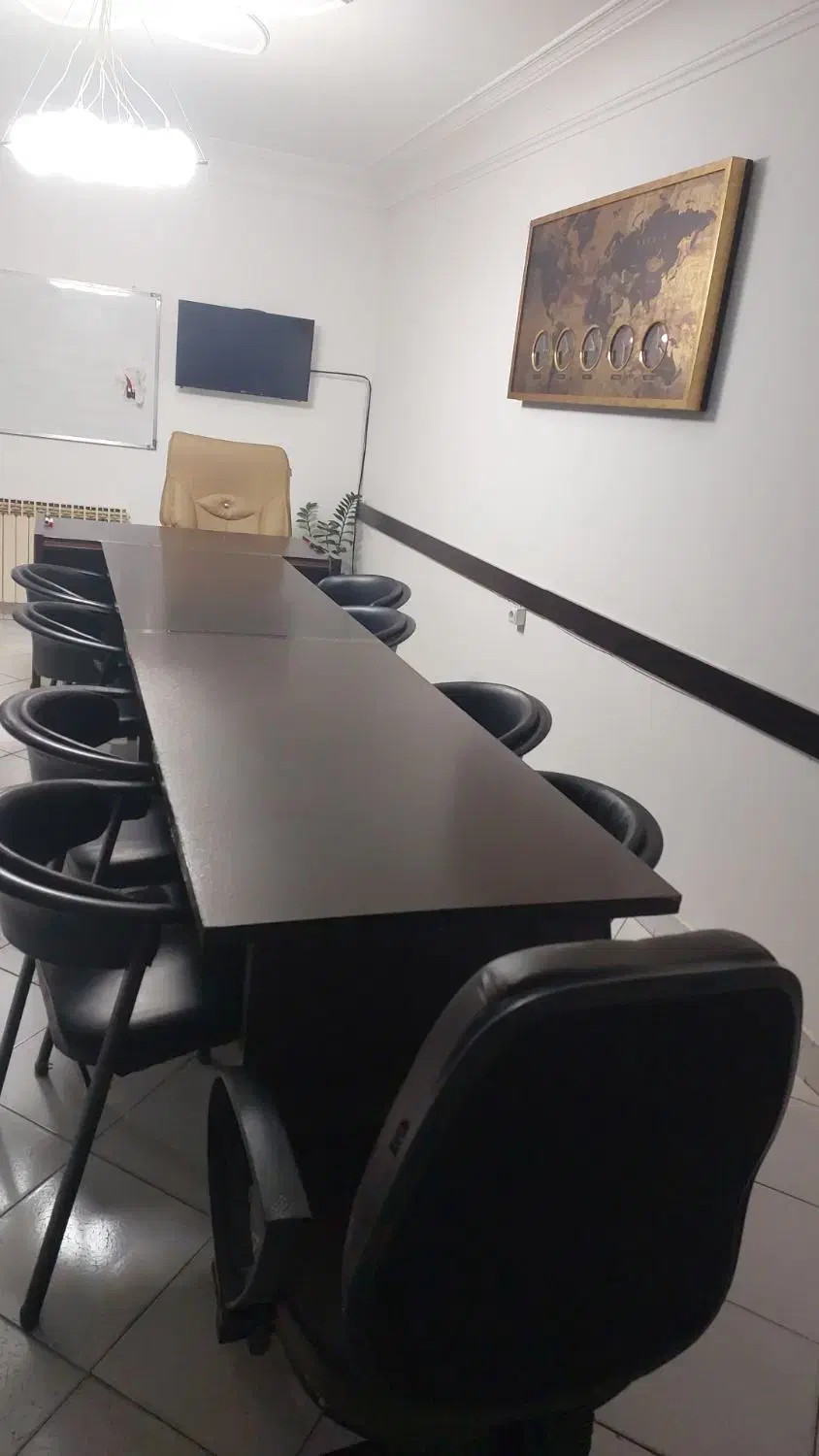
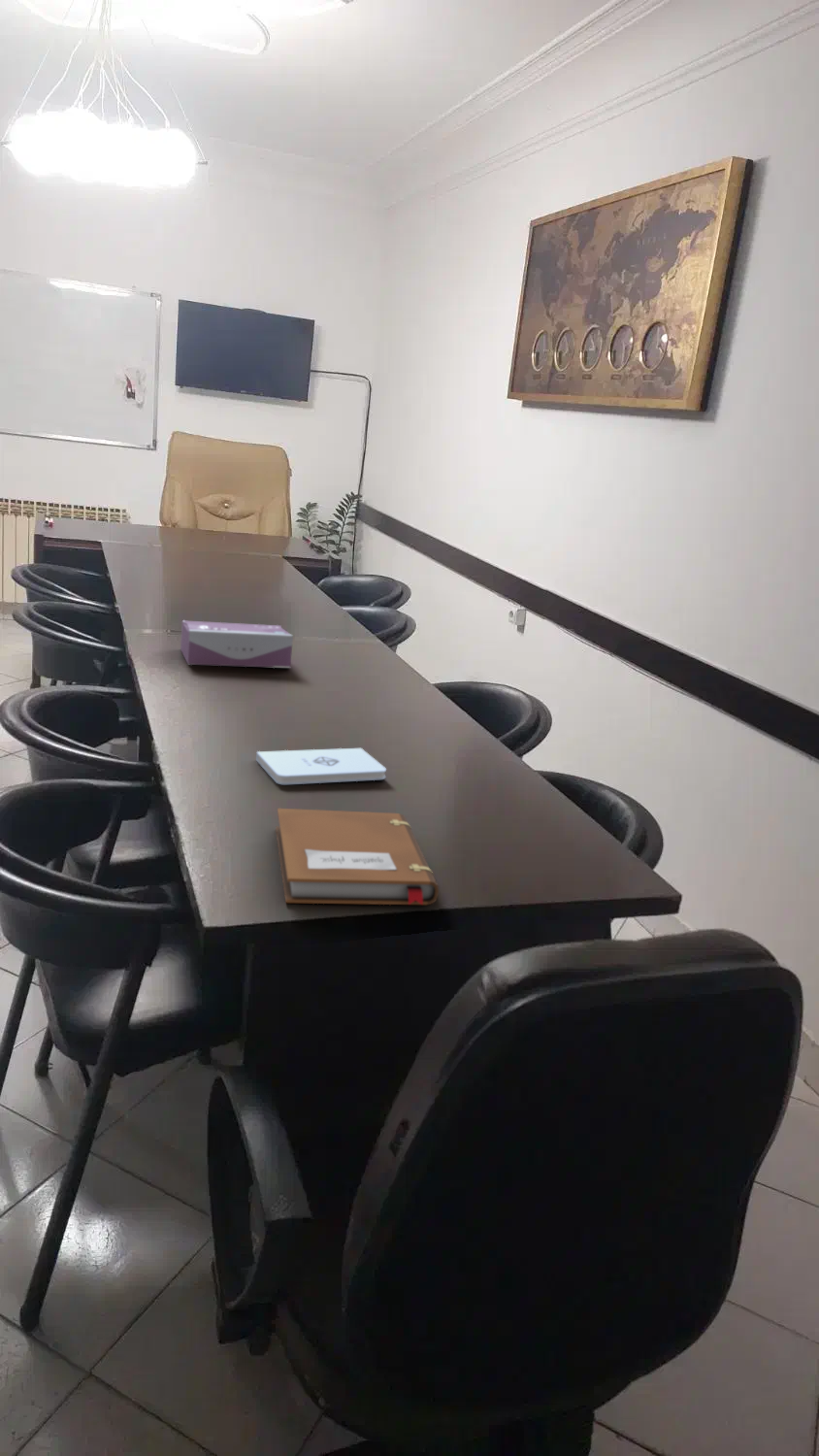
+ notepad [255,747,387,785]
+ notebook [275,808,440,906]
+ tissue box [180,619,294,669]
